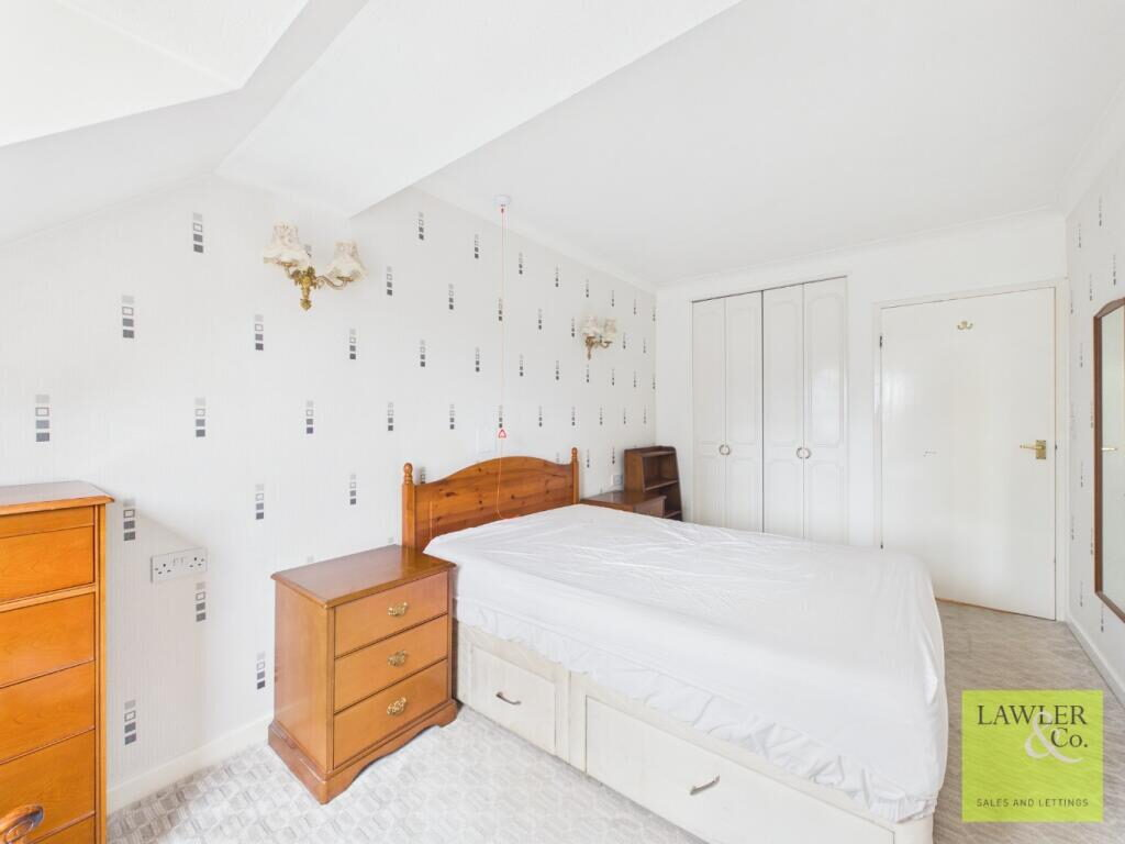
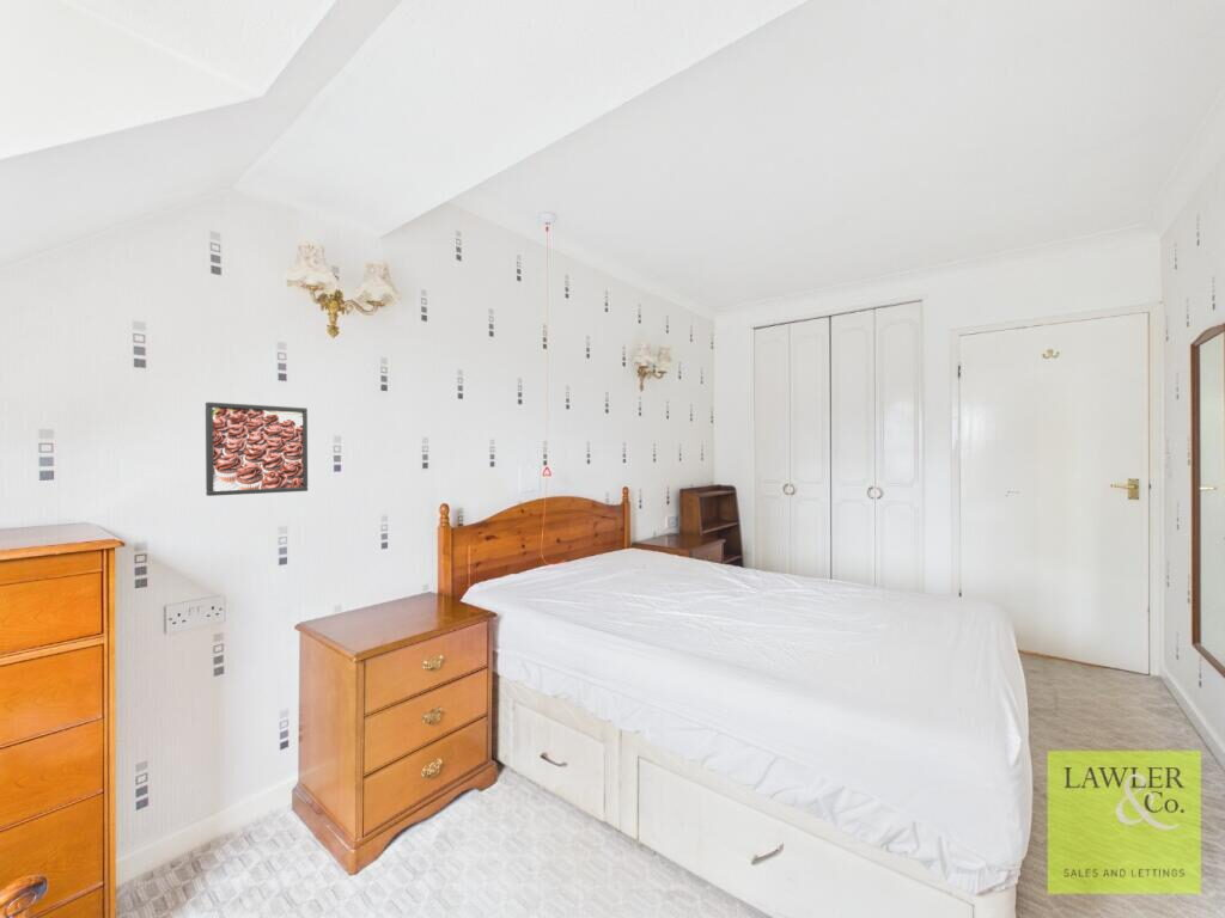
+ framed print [205,400,309,497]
